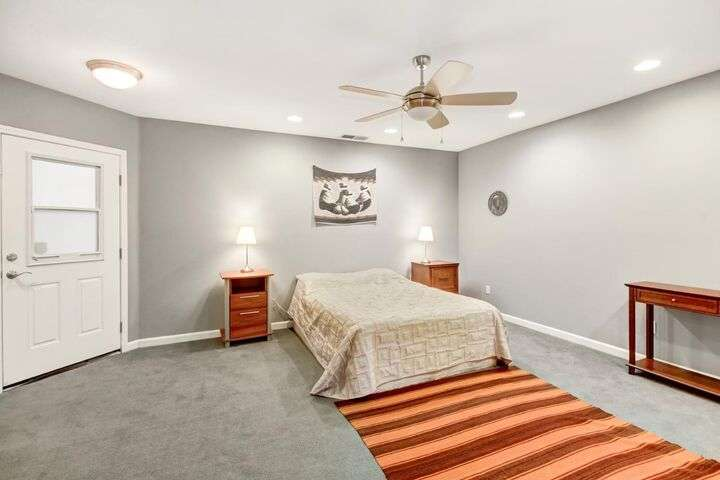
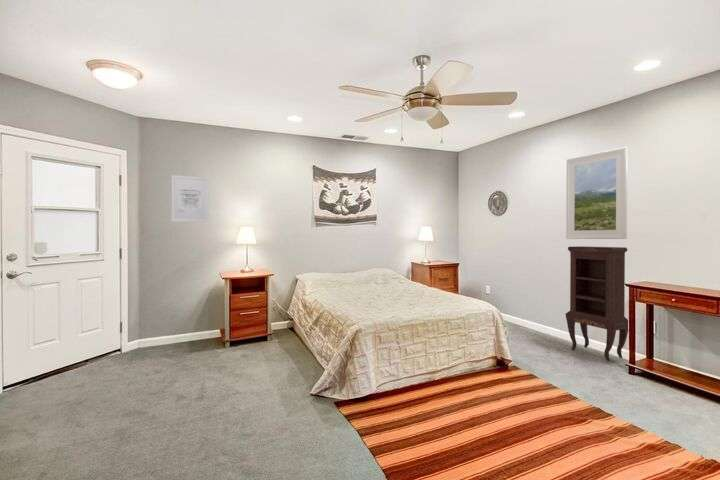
+ cabinet [564,245,629,362]
+ wall art [171,174,209,223]
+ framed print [565,146,629,240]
